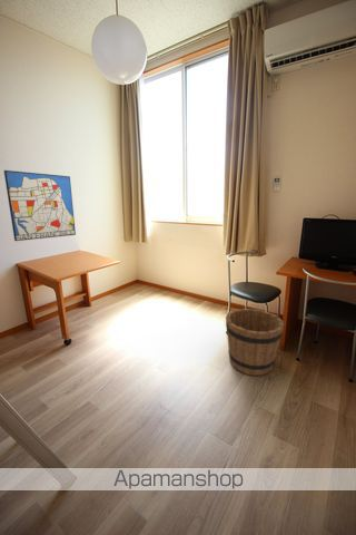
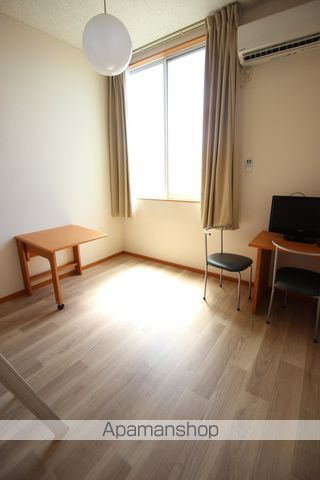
- wall art [3,169,77,242]
- bucket [225,308,285,377]
